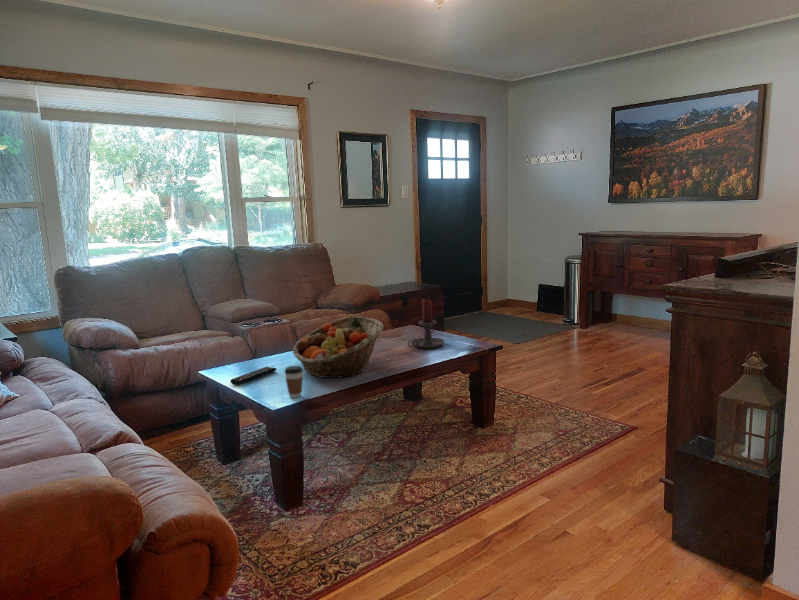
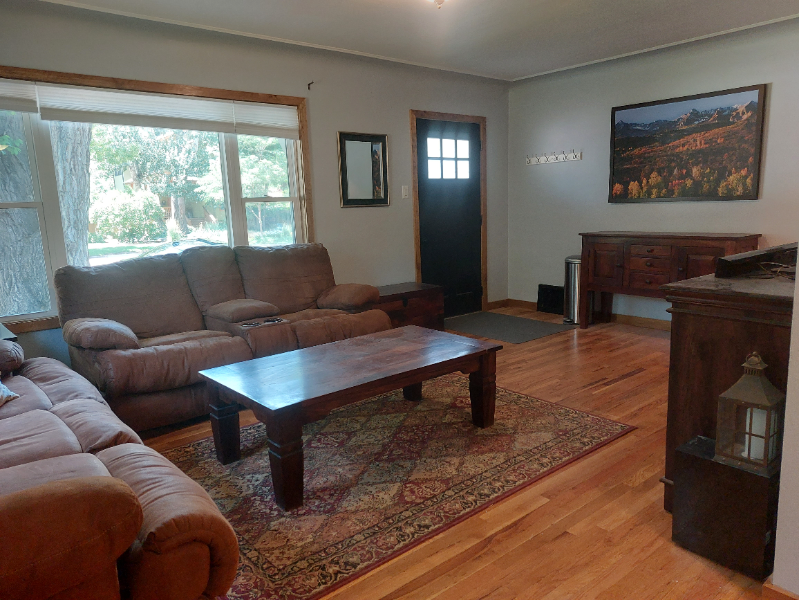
- coffee cup [283,365,304,399]
- remote control [229,366,277,386]
- candle holder [407,298,446,349]
- fruit basket [292,315,384,379]
